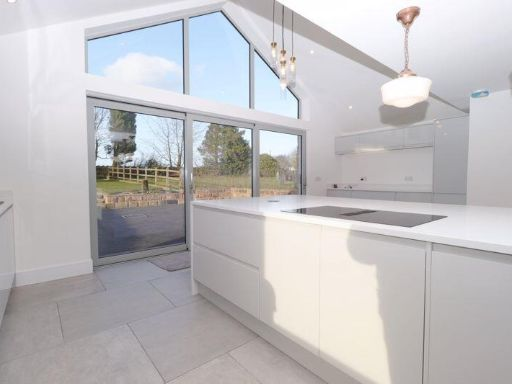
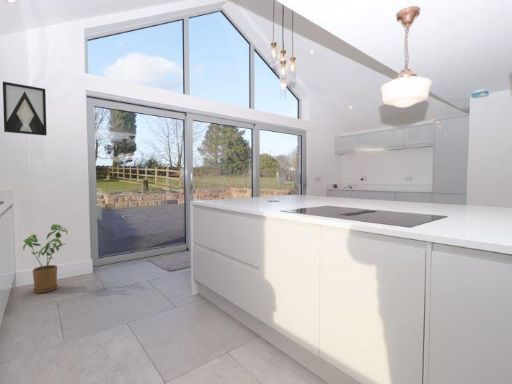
+ house plant [22,223,68,294]
+ wall art [2,81,48,137]
